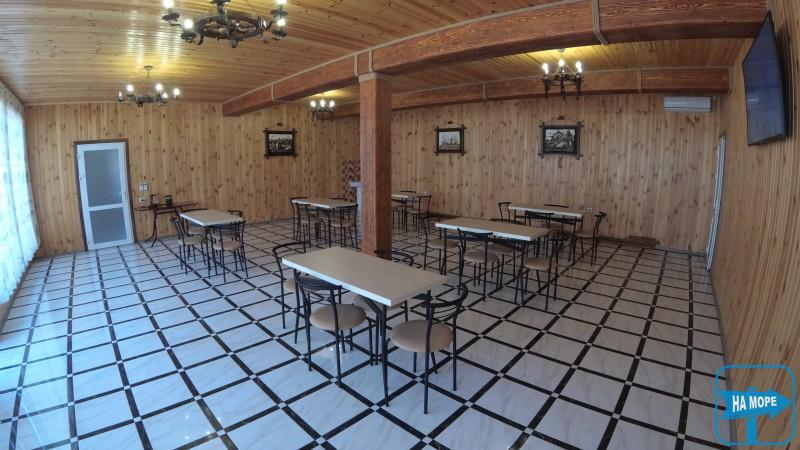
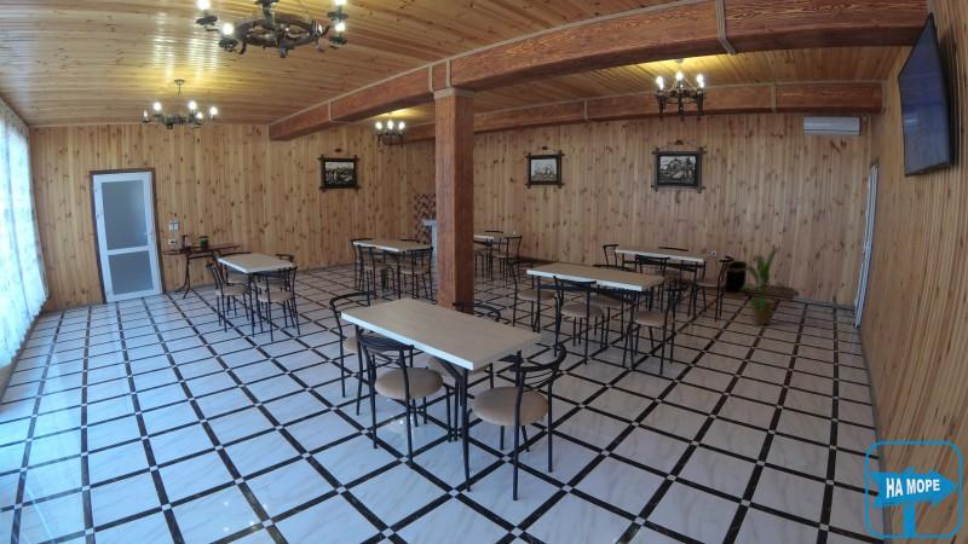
+ house plant [734,247,791,326]
+ trash can [724,260,749,297]
